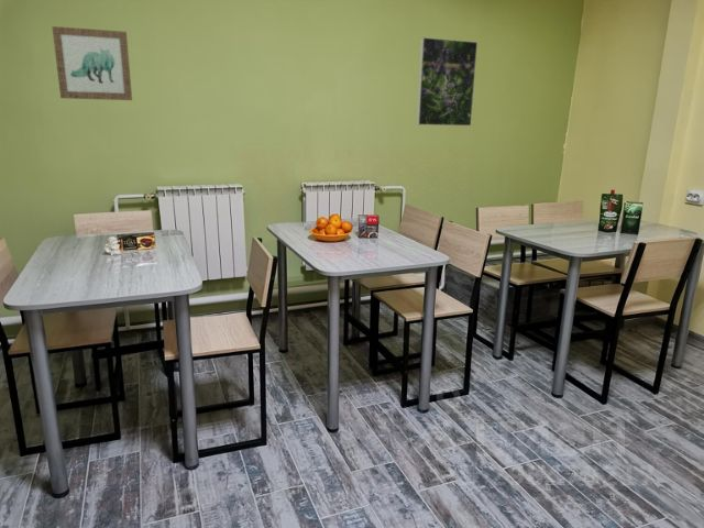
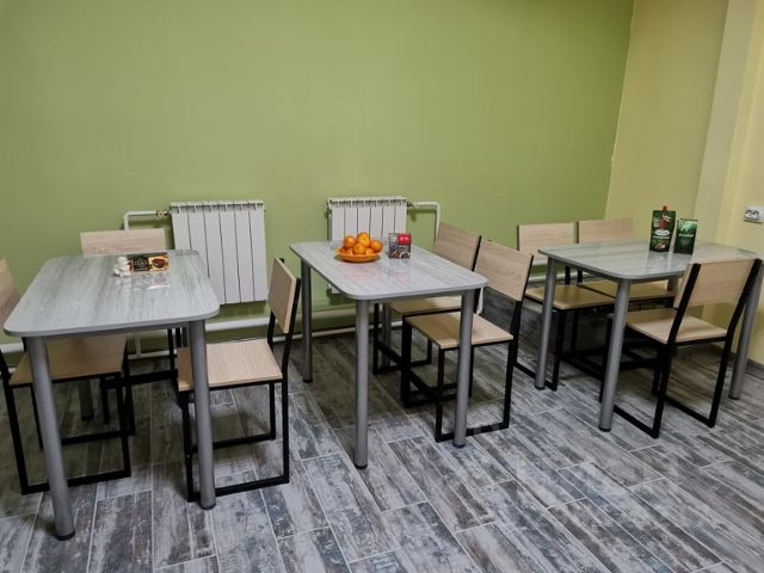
- wall art [51,25,133,101]
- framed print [416,36,479,127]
